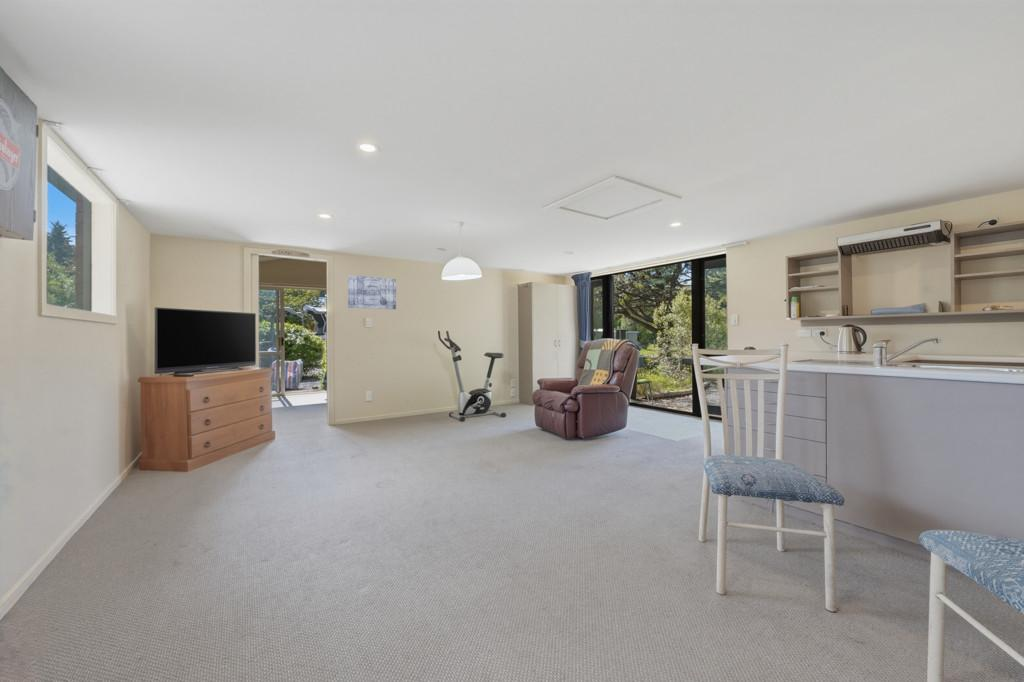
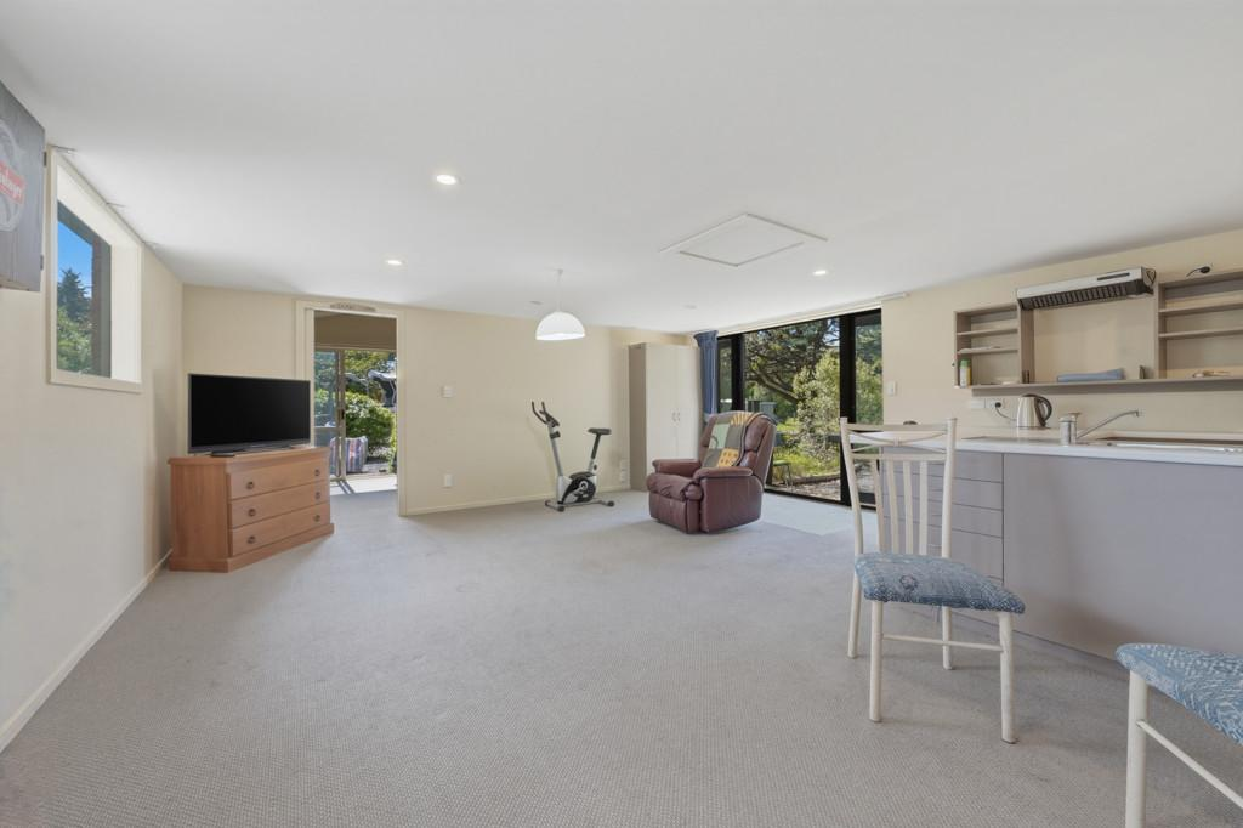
- wall art [347,274,397,310]
